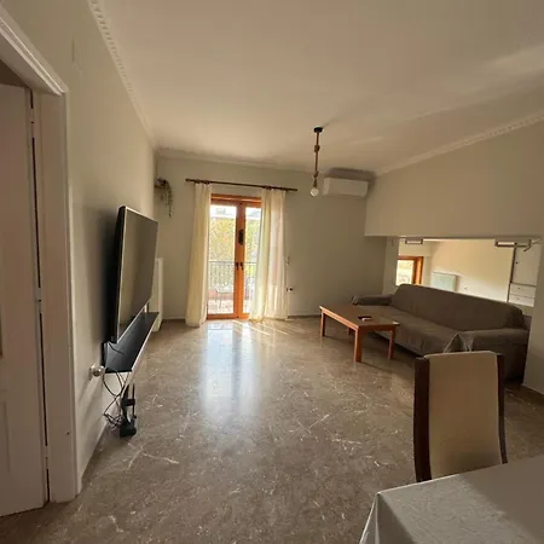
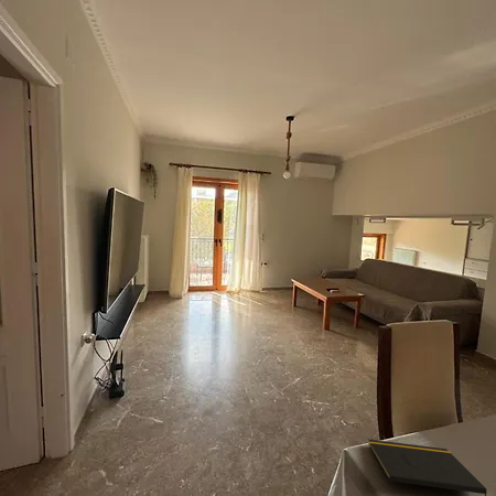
+ notepad [367,439,488,496]
